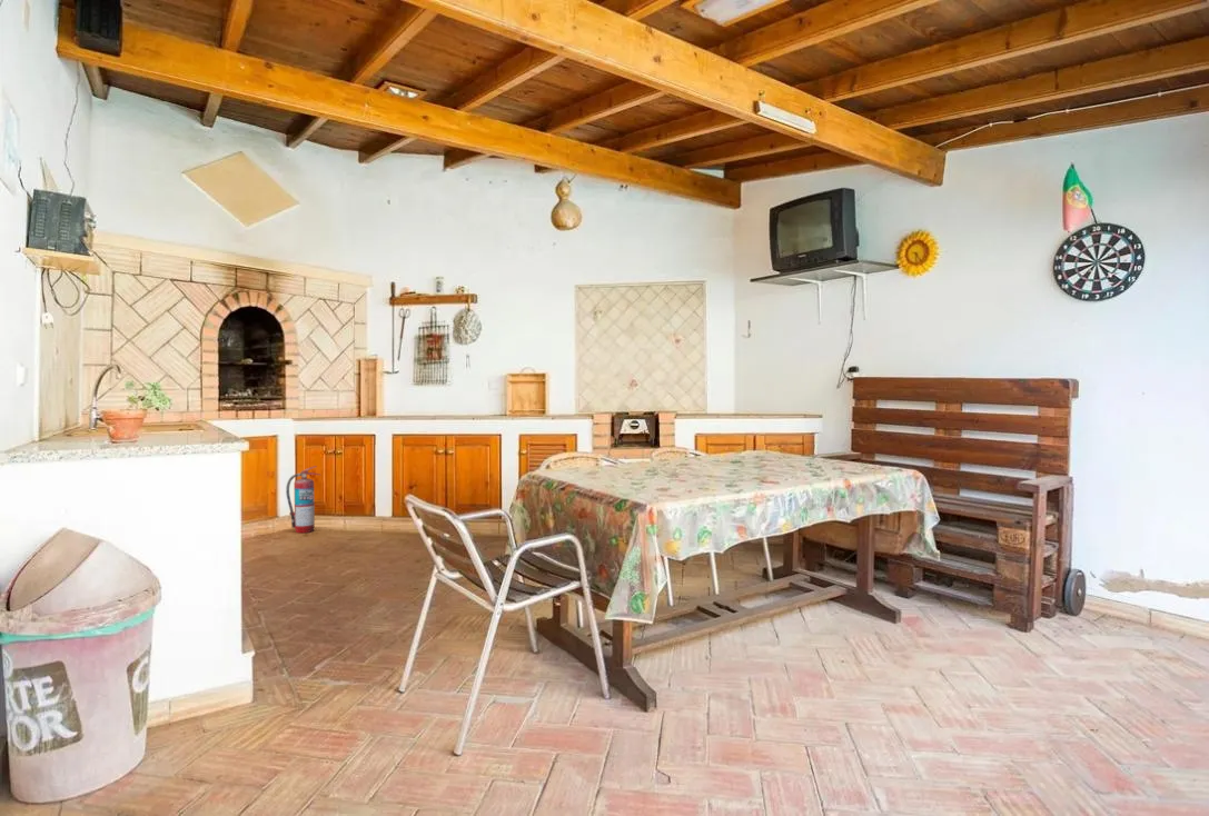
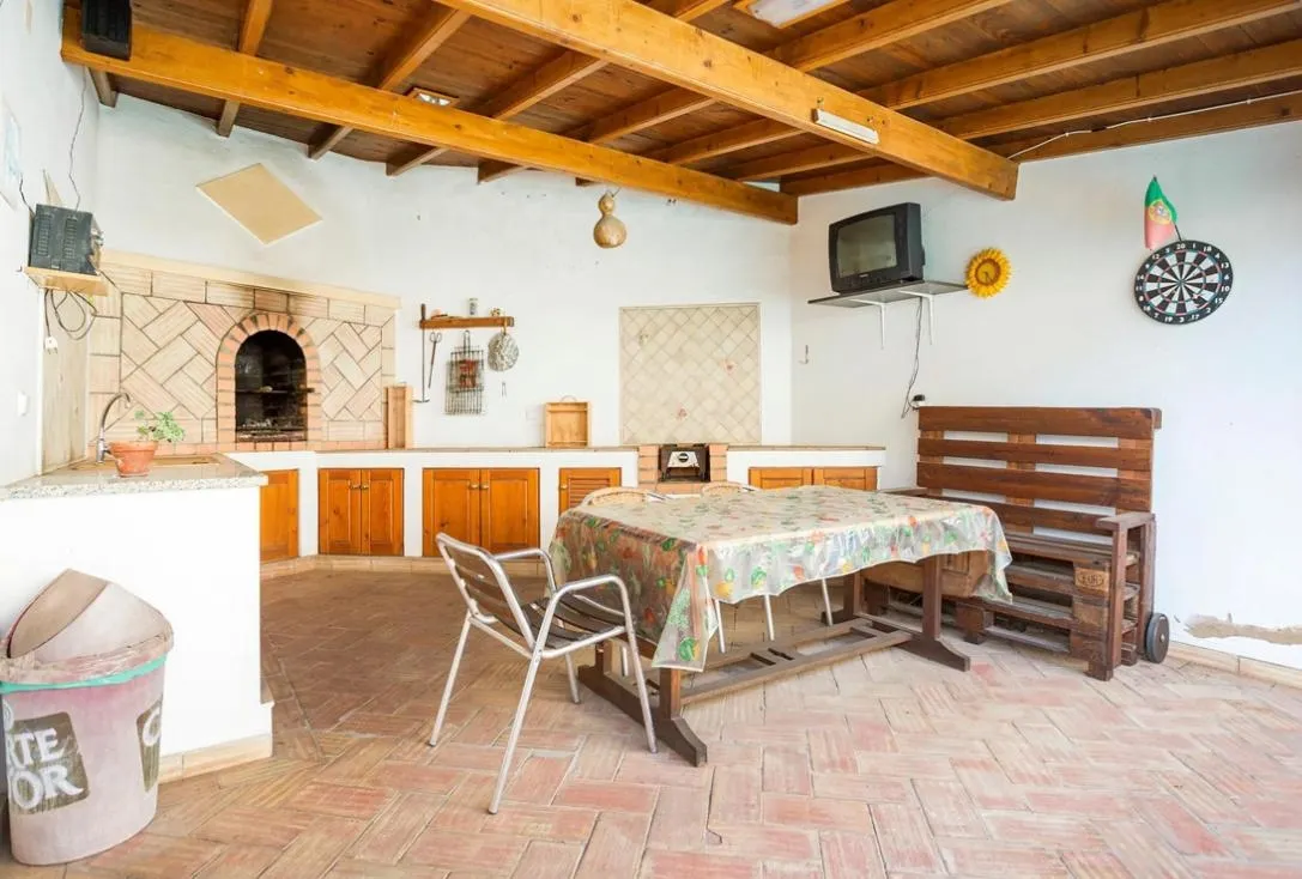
- fire extinguisher [285,465,321,534]
